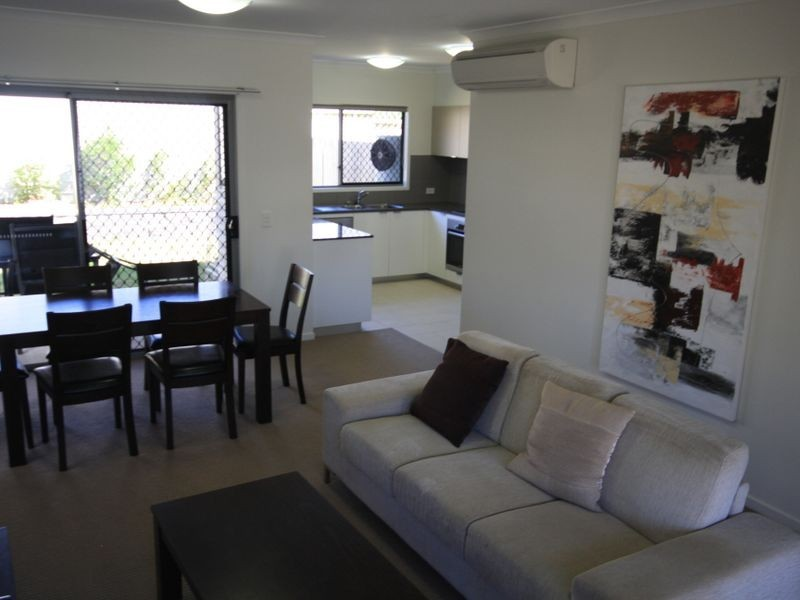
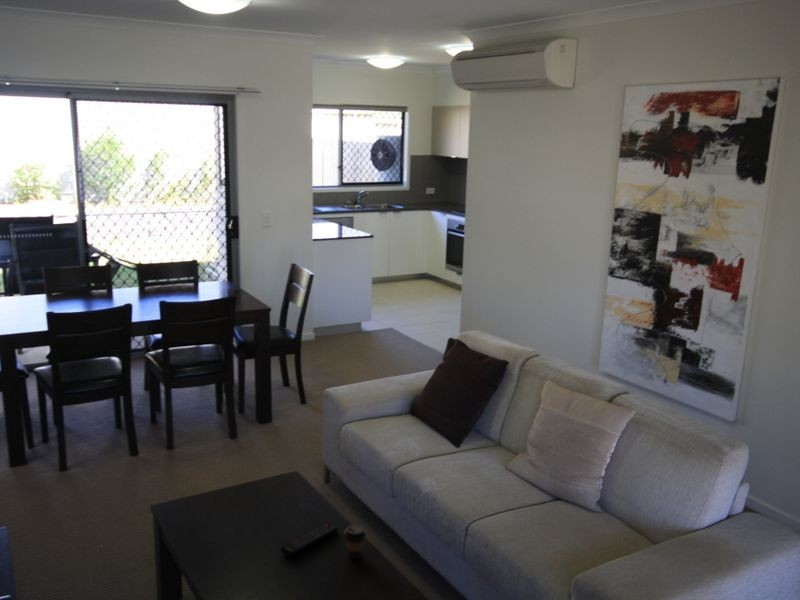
+ remote control [280,522,340,558]
+ coffee cup [343,524,367,560]
